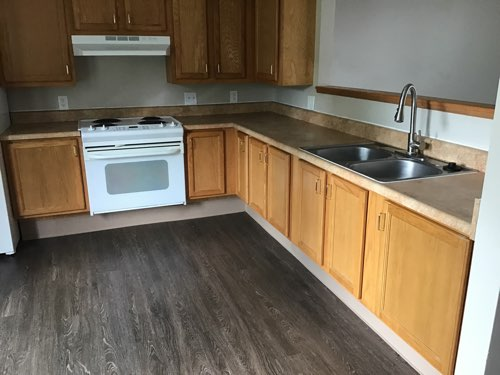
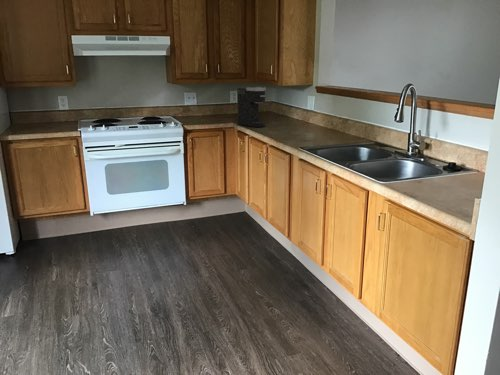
+ coffee maker [237,86,267,128]
